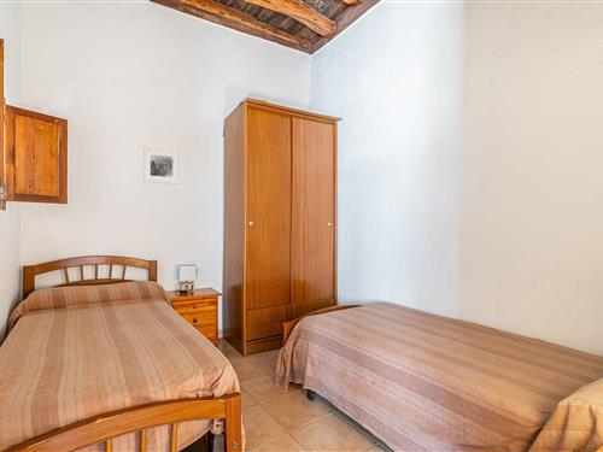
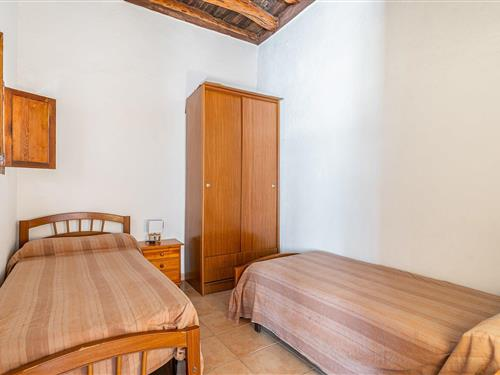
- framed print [142,146,180,186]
